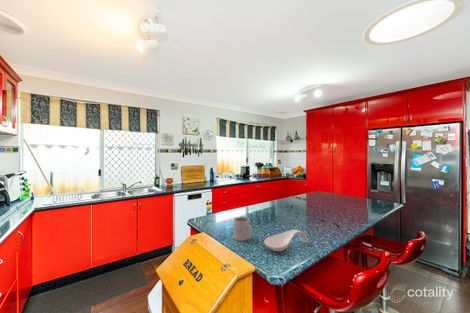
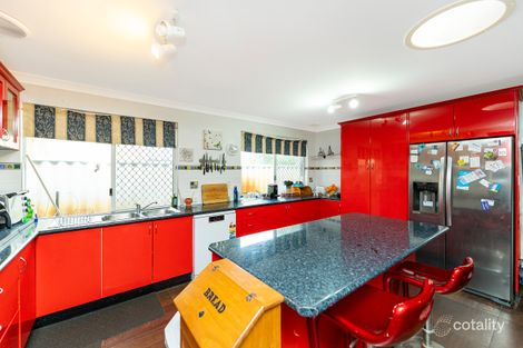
- mug [233,216,254,242]
- spoon rest [263,228,309,253]
